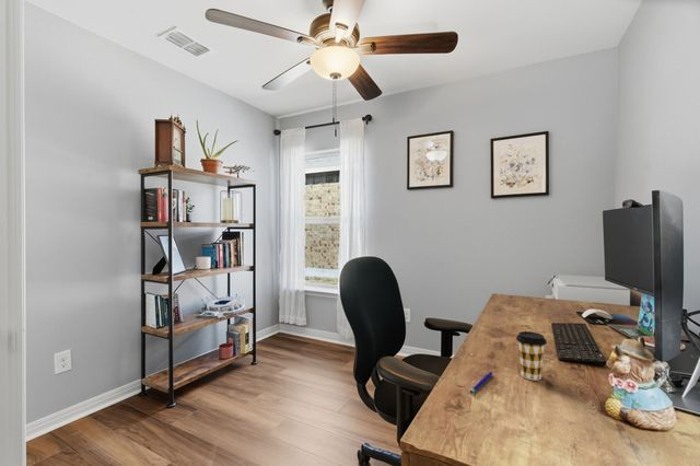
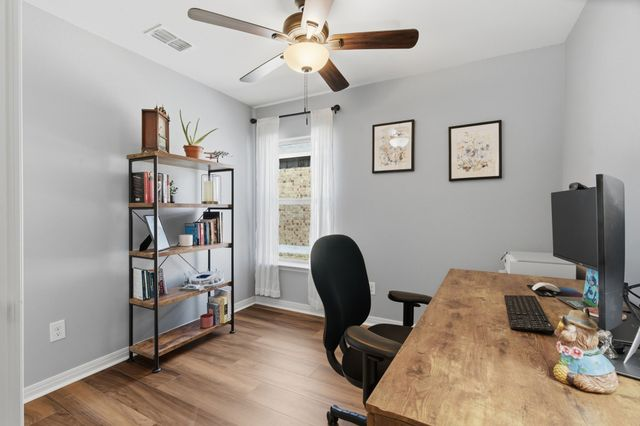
- coffee cup [515,330,548,382]
- pen [469,371,494,395]
